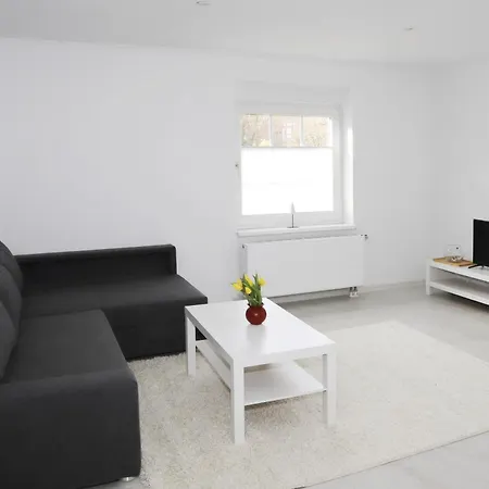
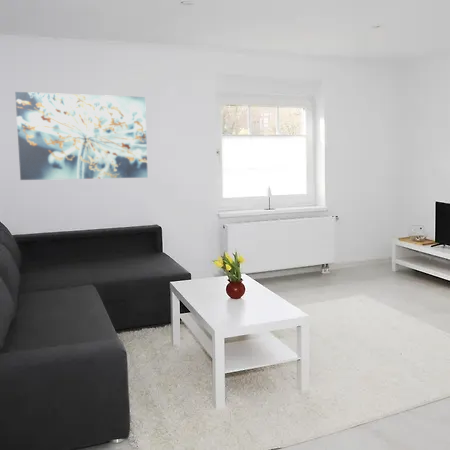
+ wall art [14,91,149,181]
